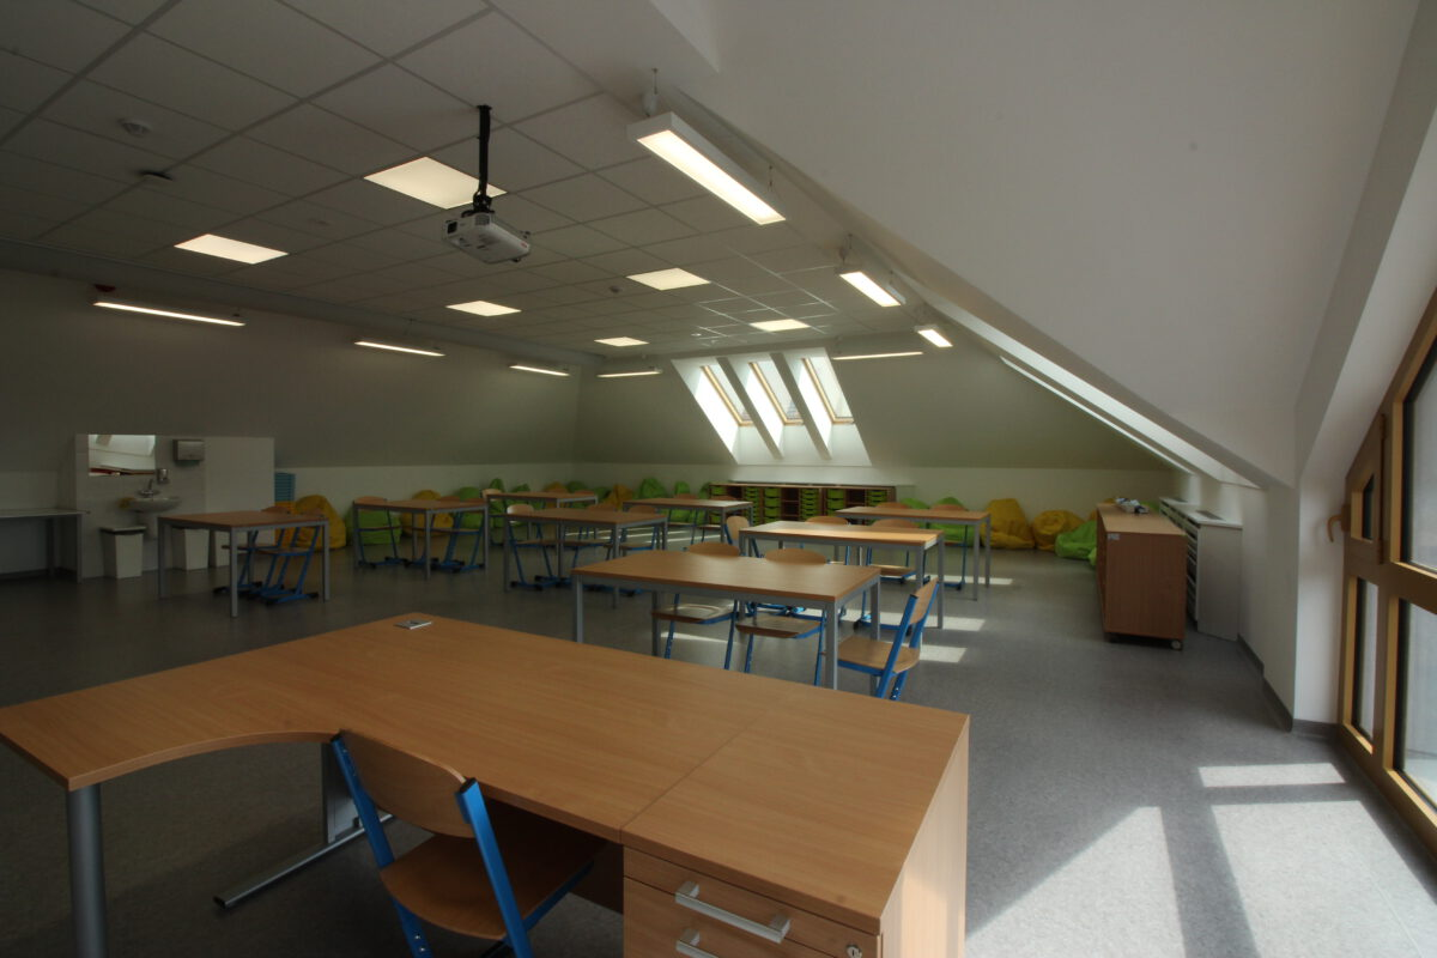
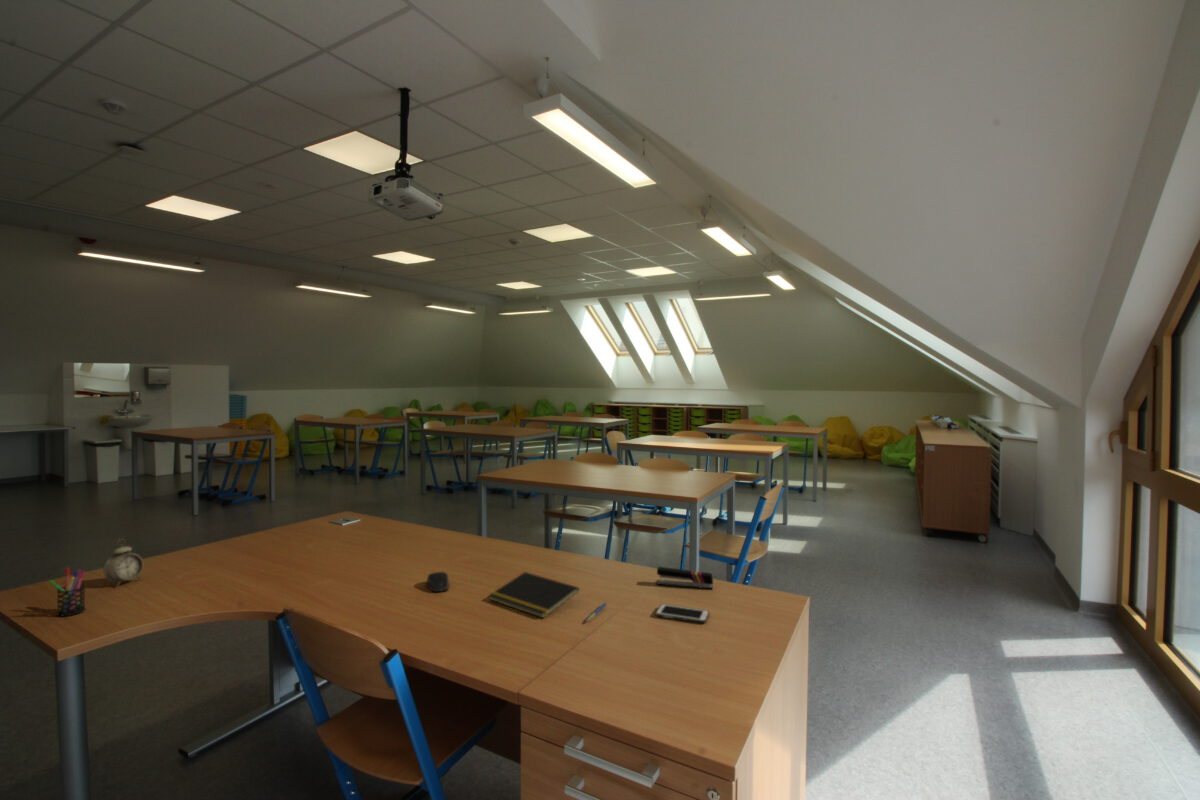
+ cell phone [655,603,710,624]
+ notepad [487,571,580,619]
+ alarm clock [103,538,144,588]
+ pen holder [48,567,86,617]
+ computer mouse [426,571,450,593]
+ pen [585,601,608,623]
+ stapler [655,566,714,590]
